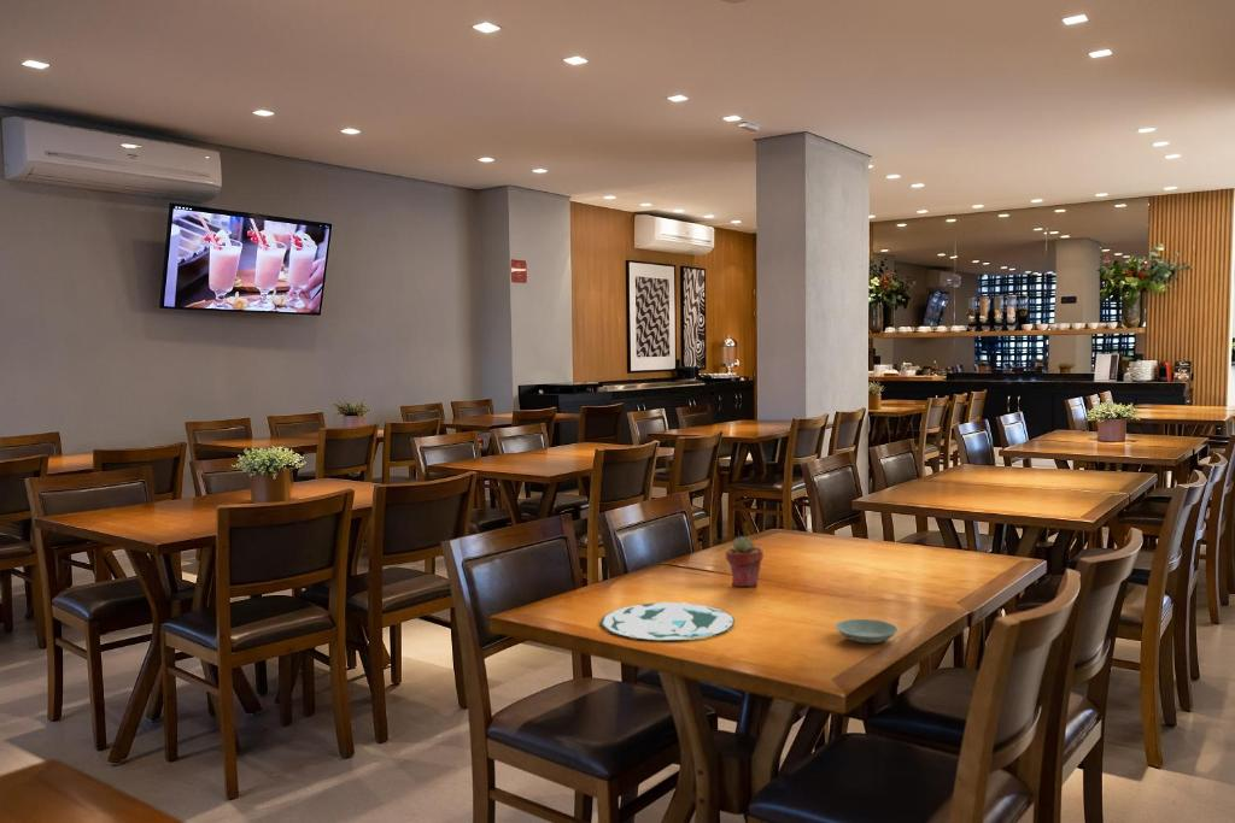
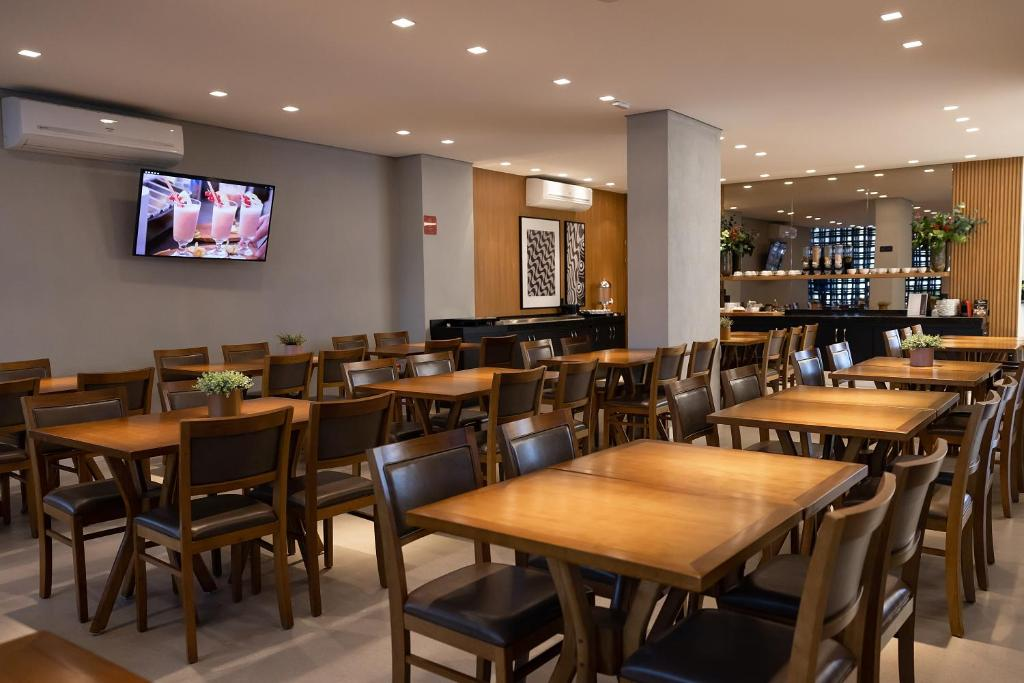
- potted succulent [725,535,763,588]
- plate [601,601,736,641]
- saucer [835,618,900,645]
